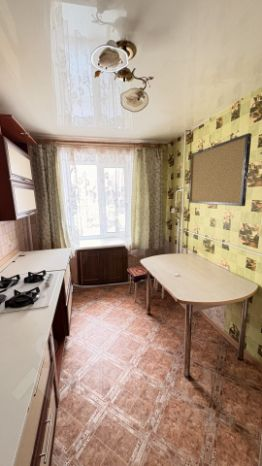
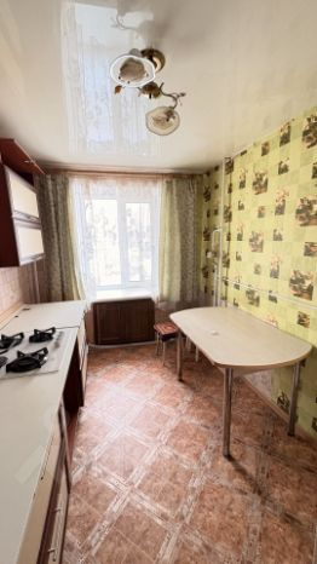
- wall art [188,132,253,207]
